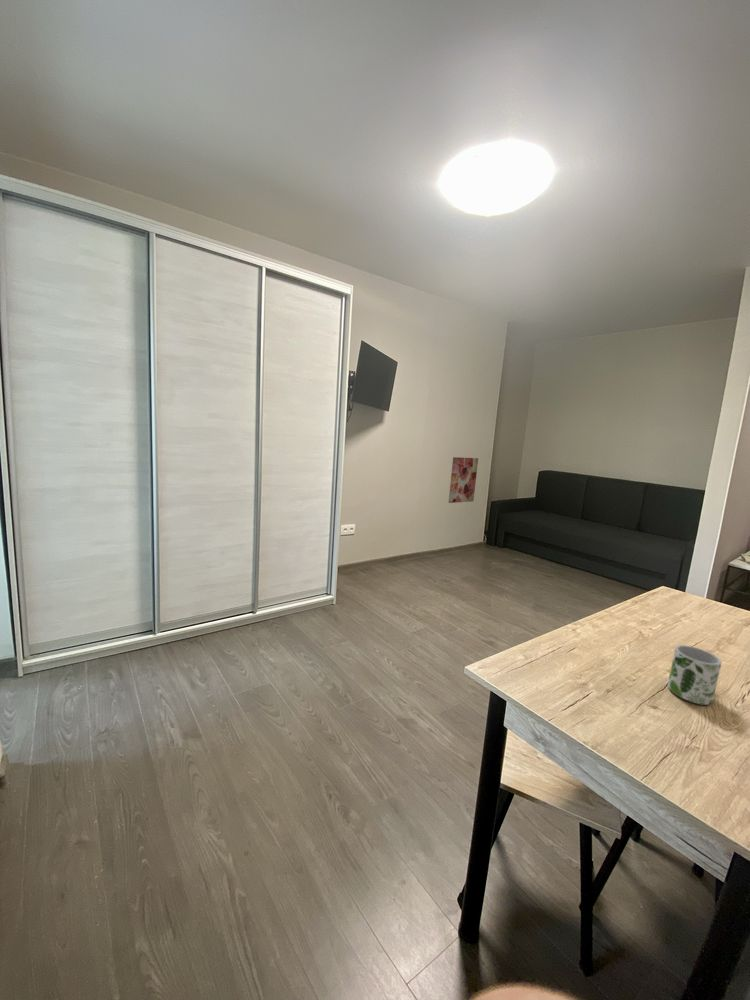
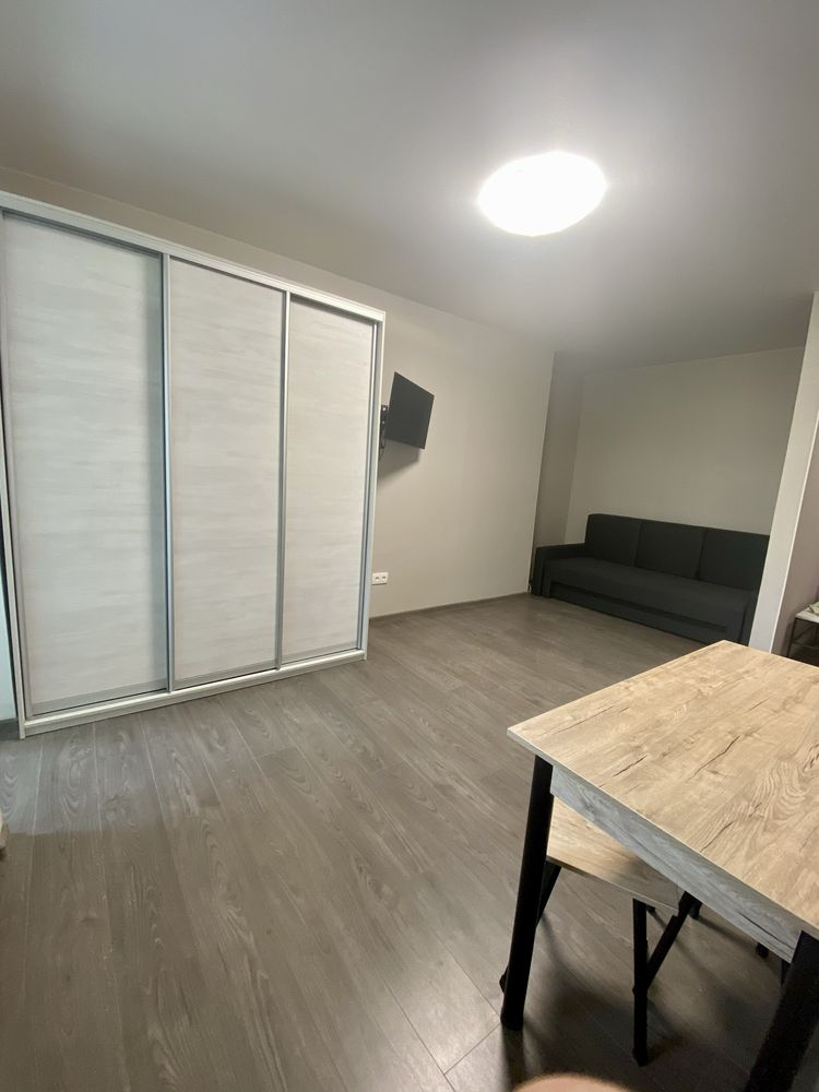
- mug [667,644,723,706]
- wall art [448,456,479,504]
